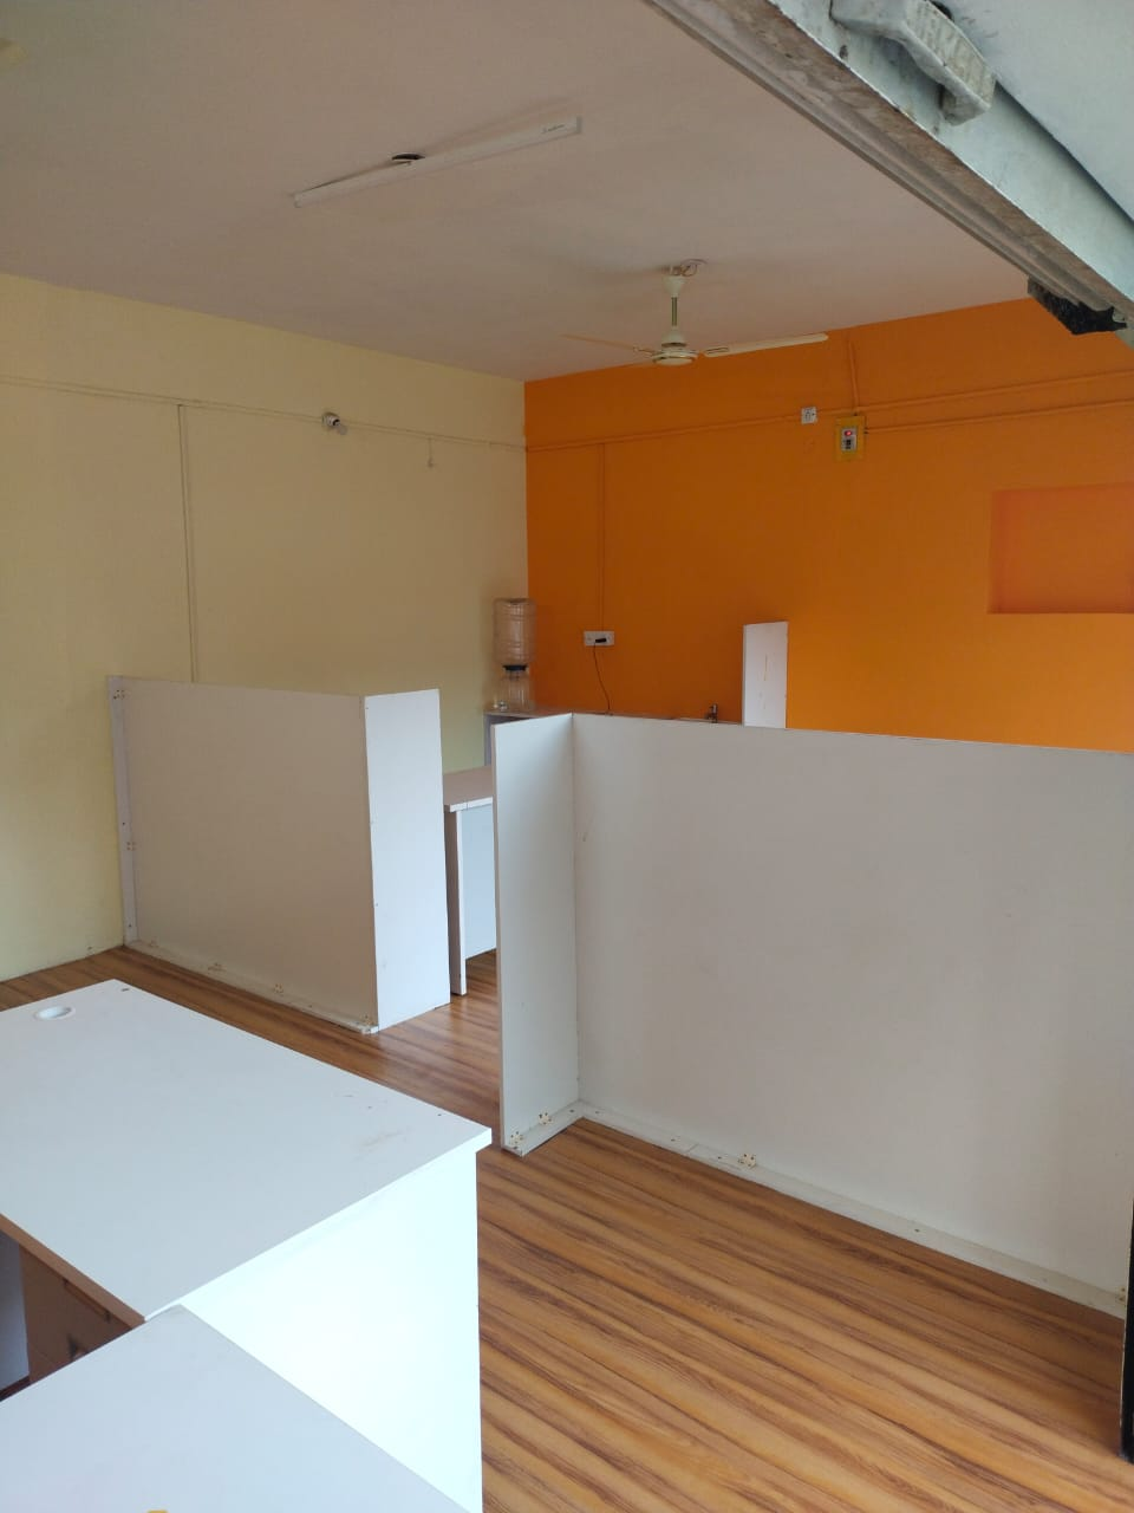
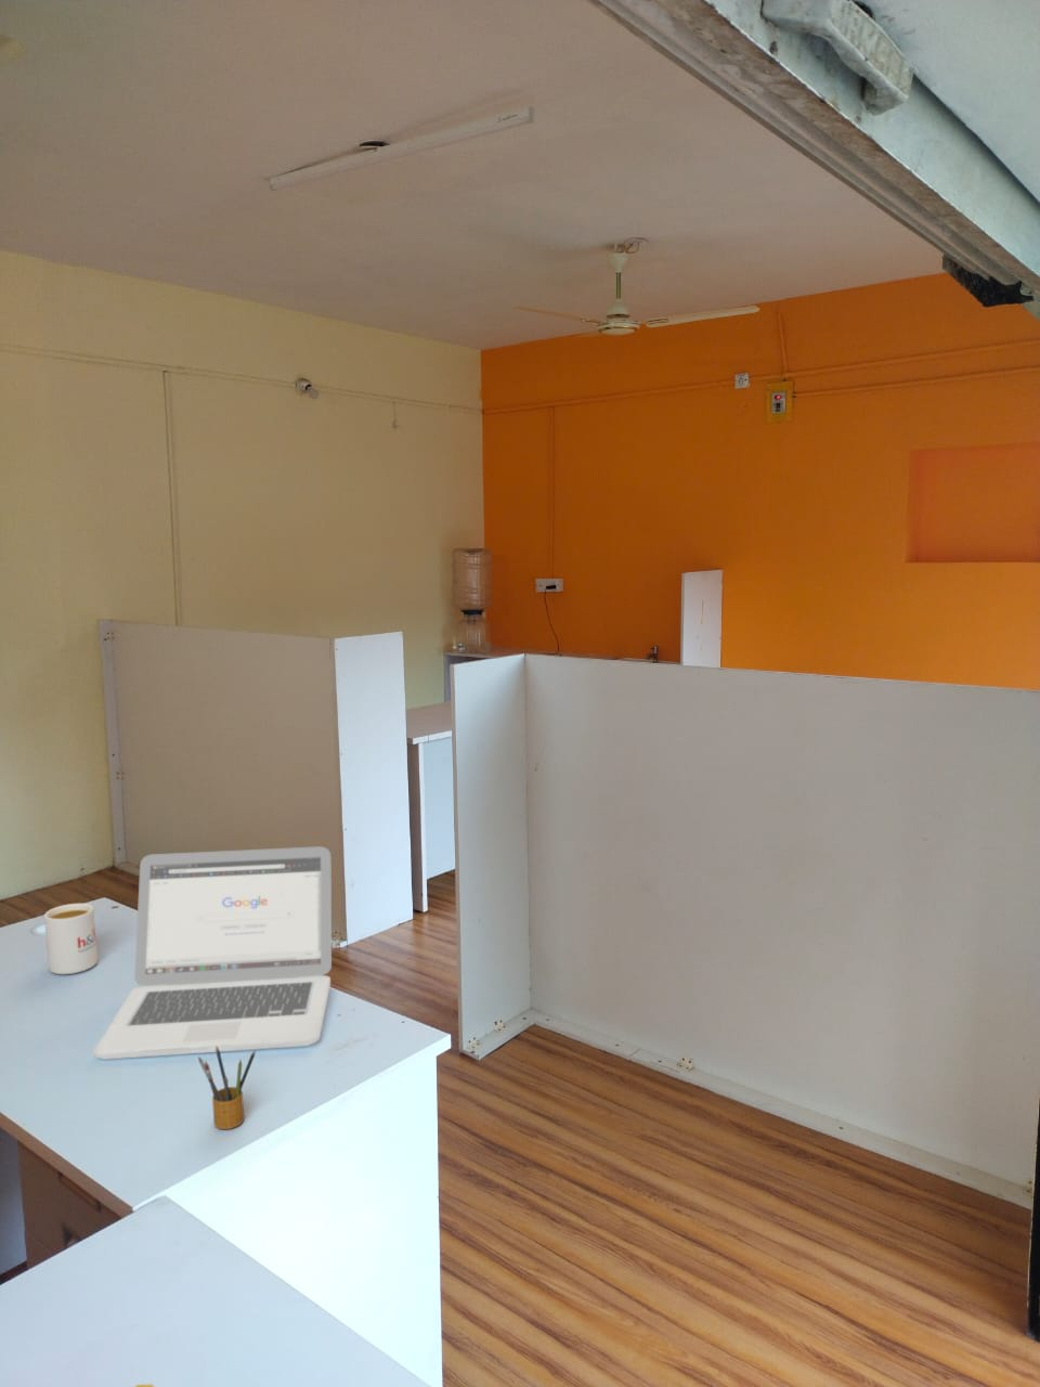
+ mug [44,902,98,975]
+ laptop [92,845,332,1060]
+ pencil box [197,1046,257,1130]
